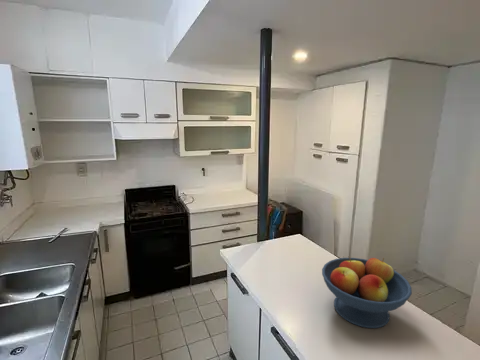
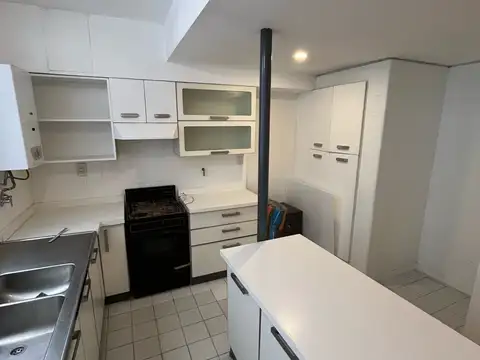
- fruit bowl [321,256,413,329]
